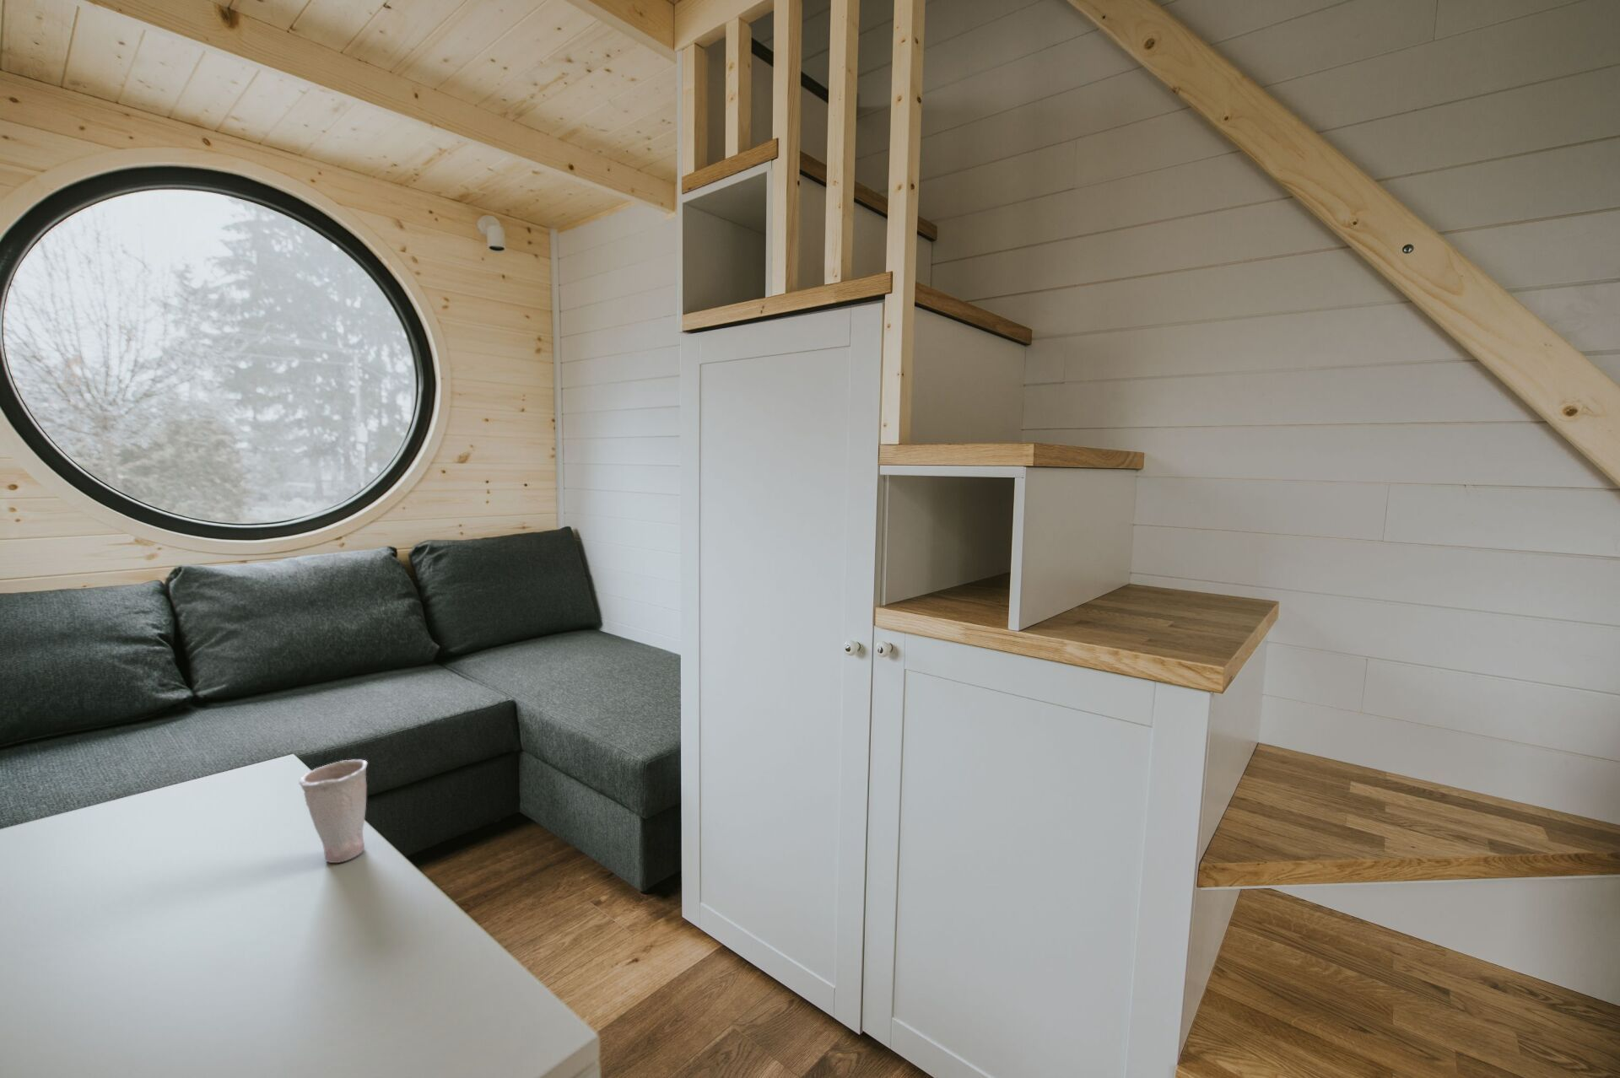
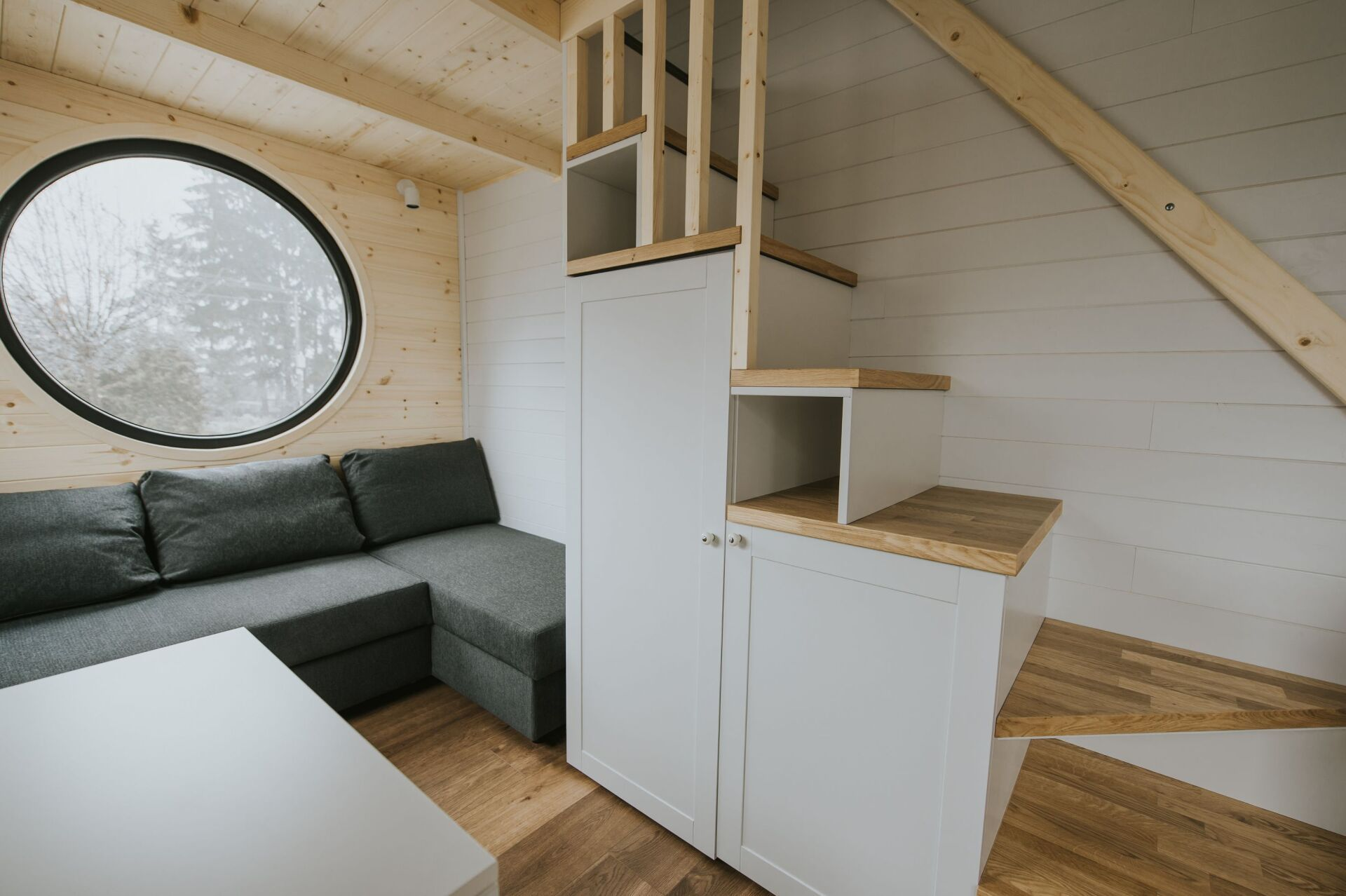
- cup [297,759,368,864]
